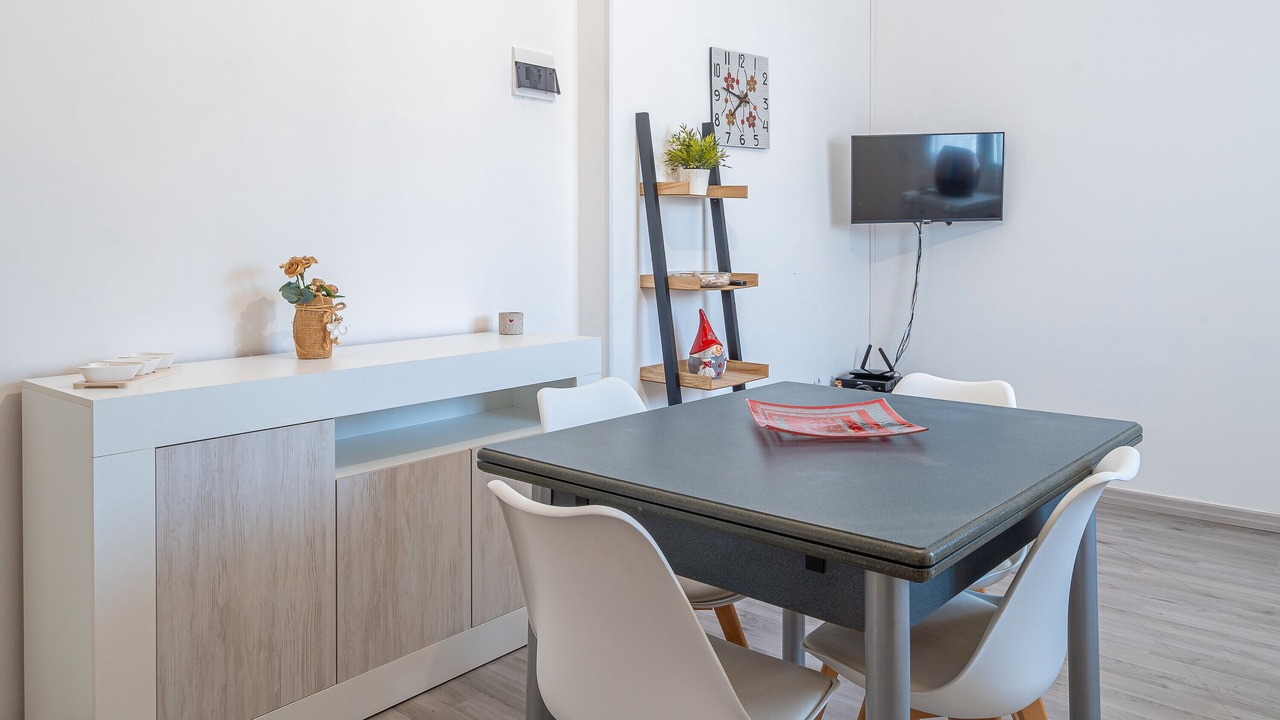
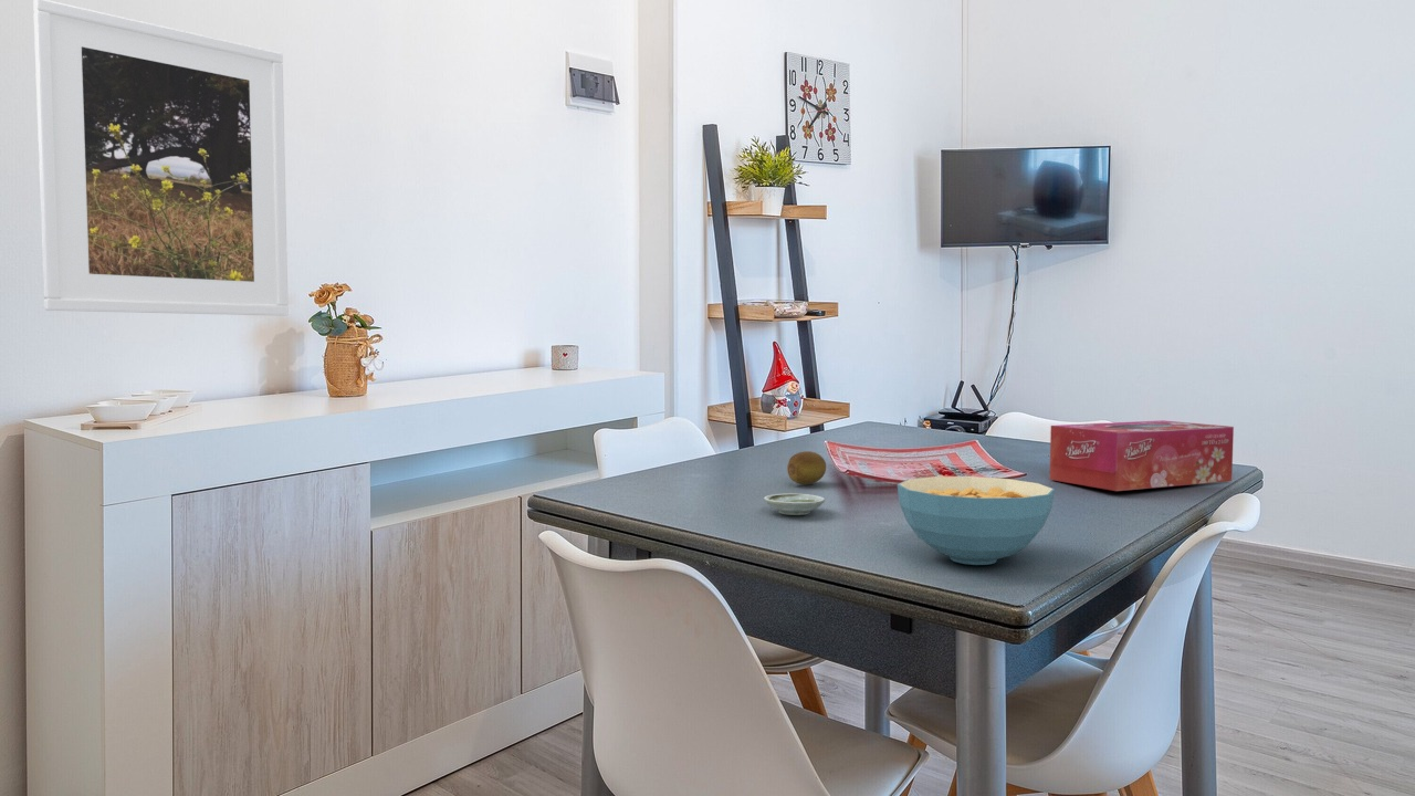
+ tissue box [1049,419,1235,492]
+ saucer [763,492,826,516]
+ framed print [32,0,290,317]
+ cereal bowl [897,475,1056,566]
+ fruit [786,450,827,485]
